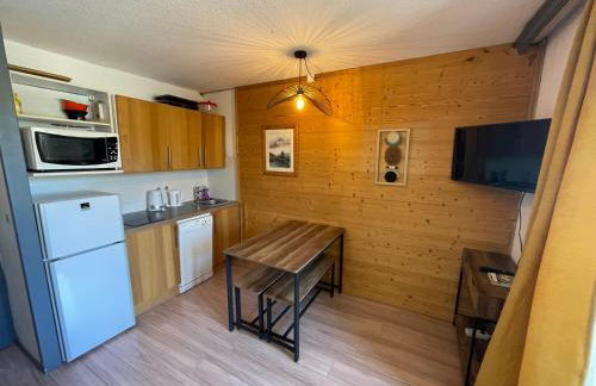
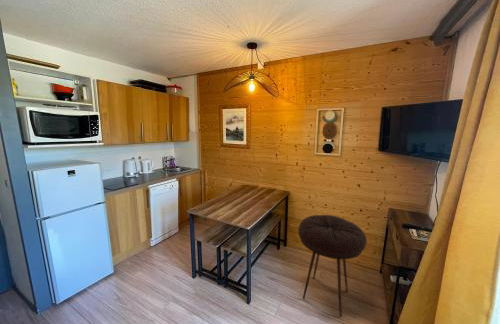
+ stool [297,214,368,318]
